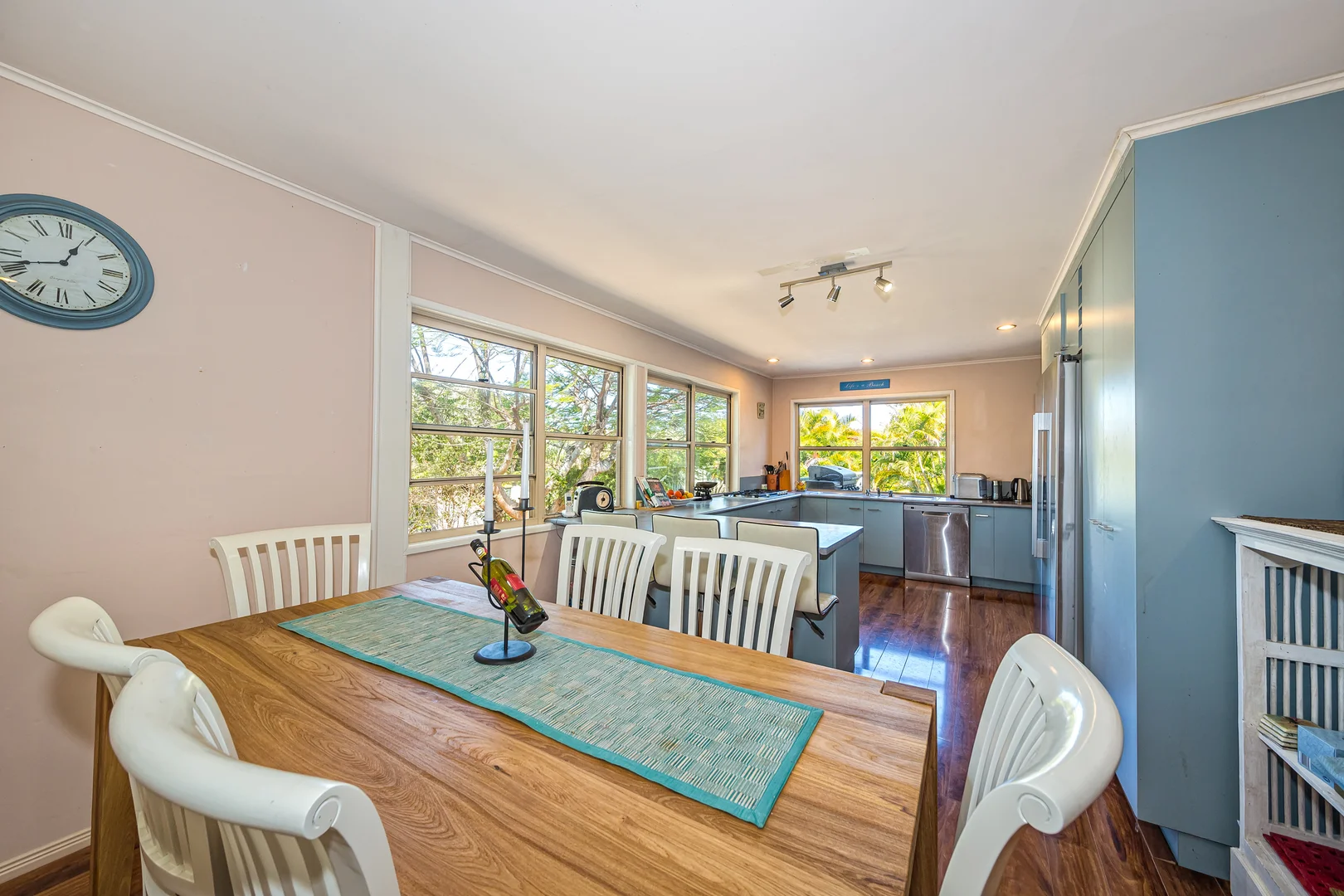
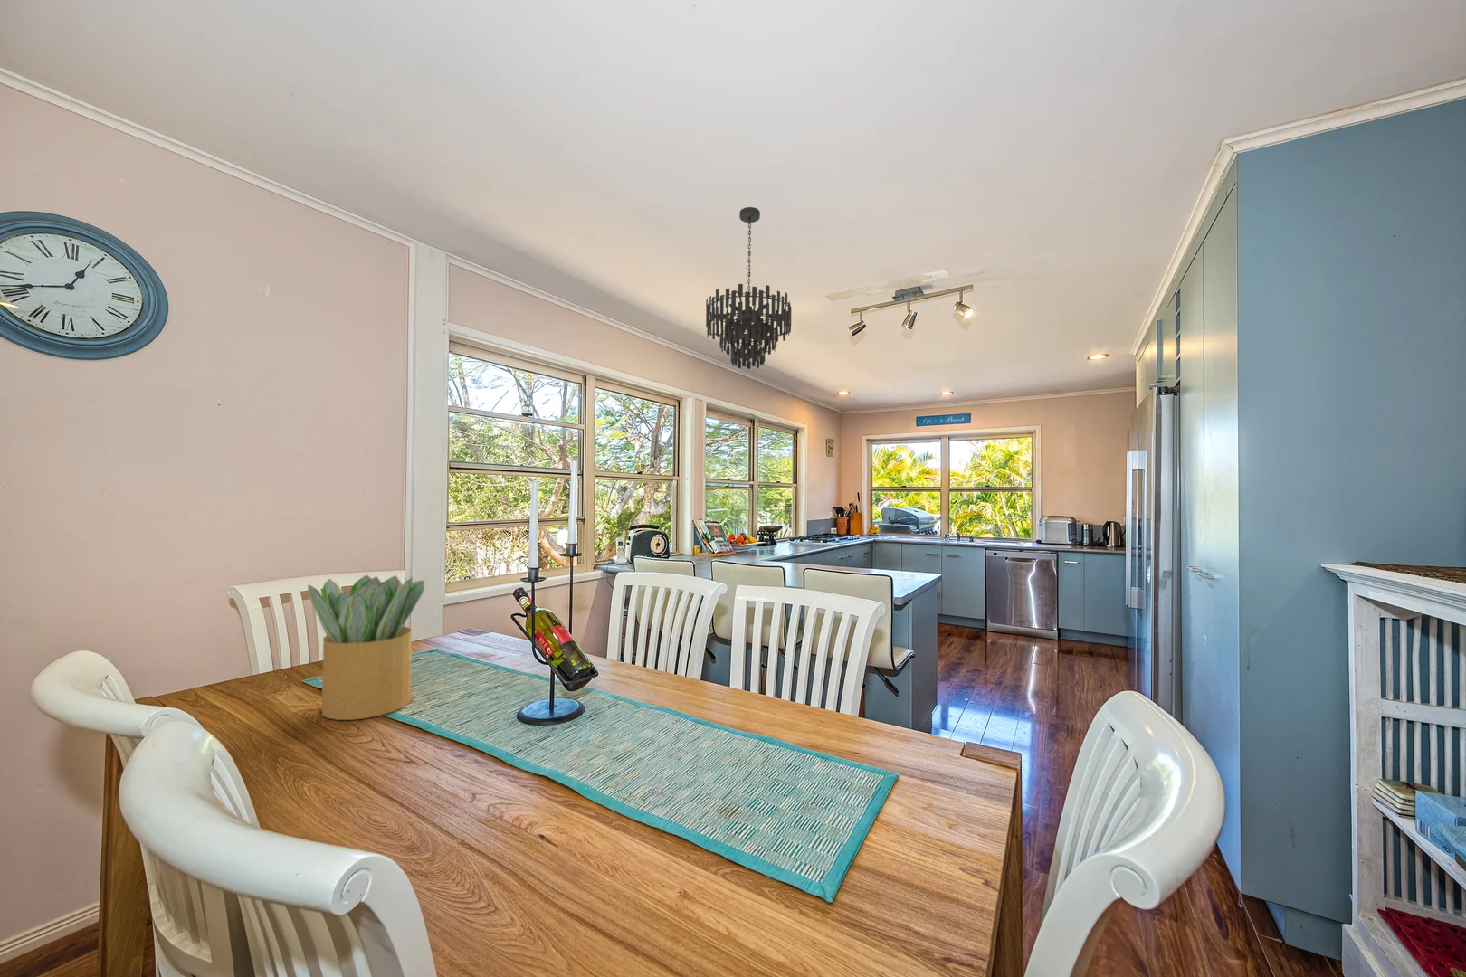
+ chandelier [705,206,792,370]
+ potted plant [307,575,425,721]
